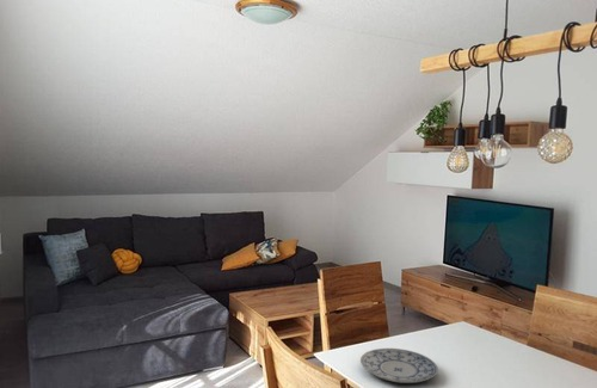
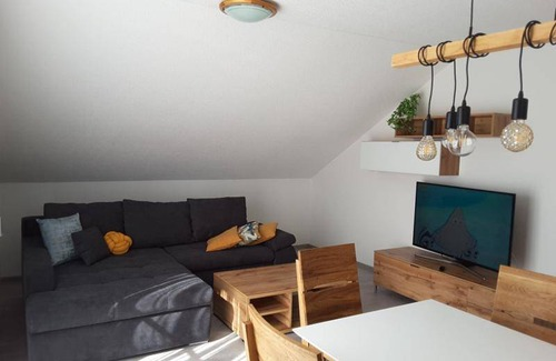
- plate [359,347,439,384]
